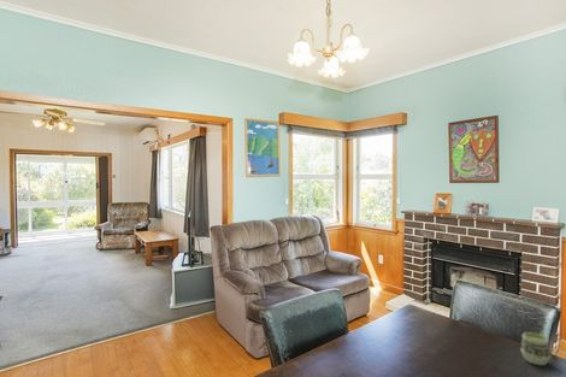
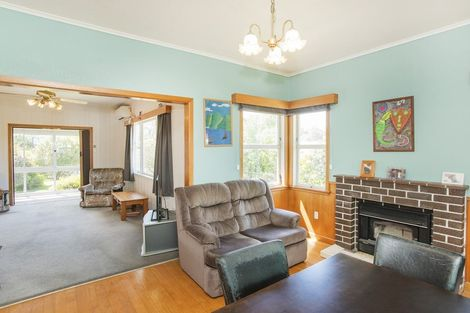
- cup [519,331,552,366]
